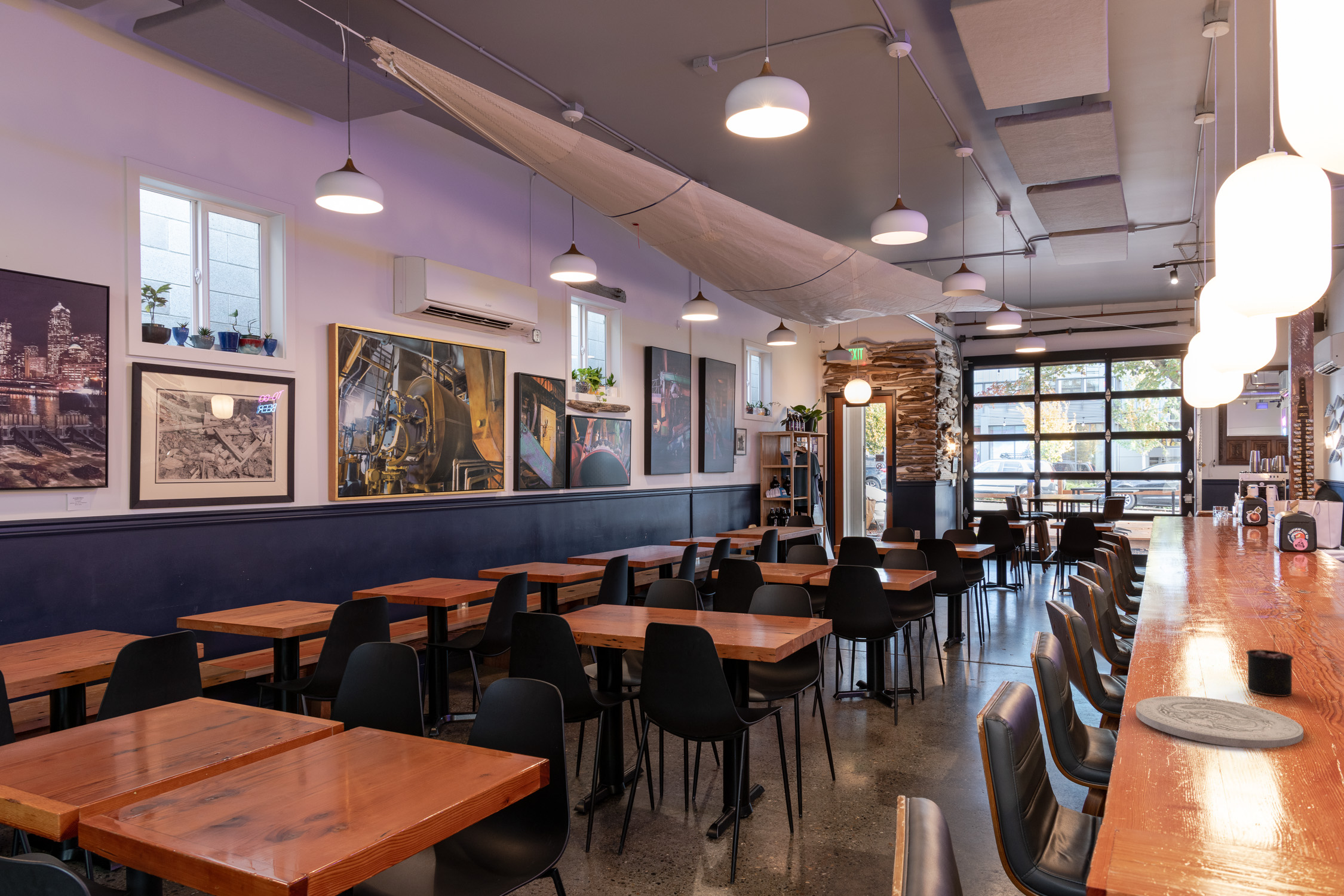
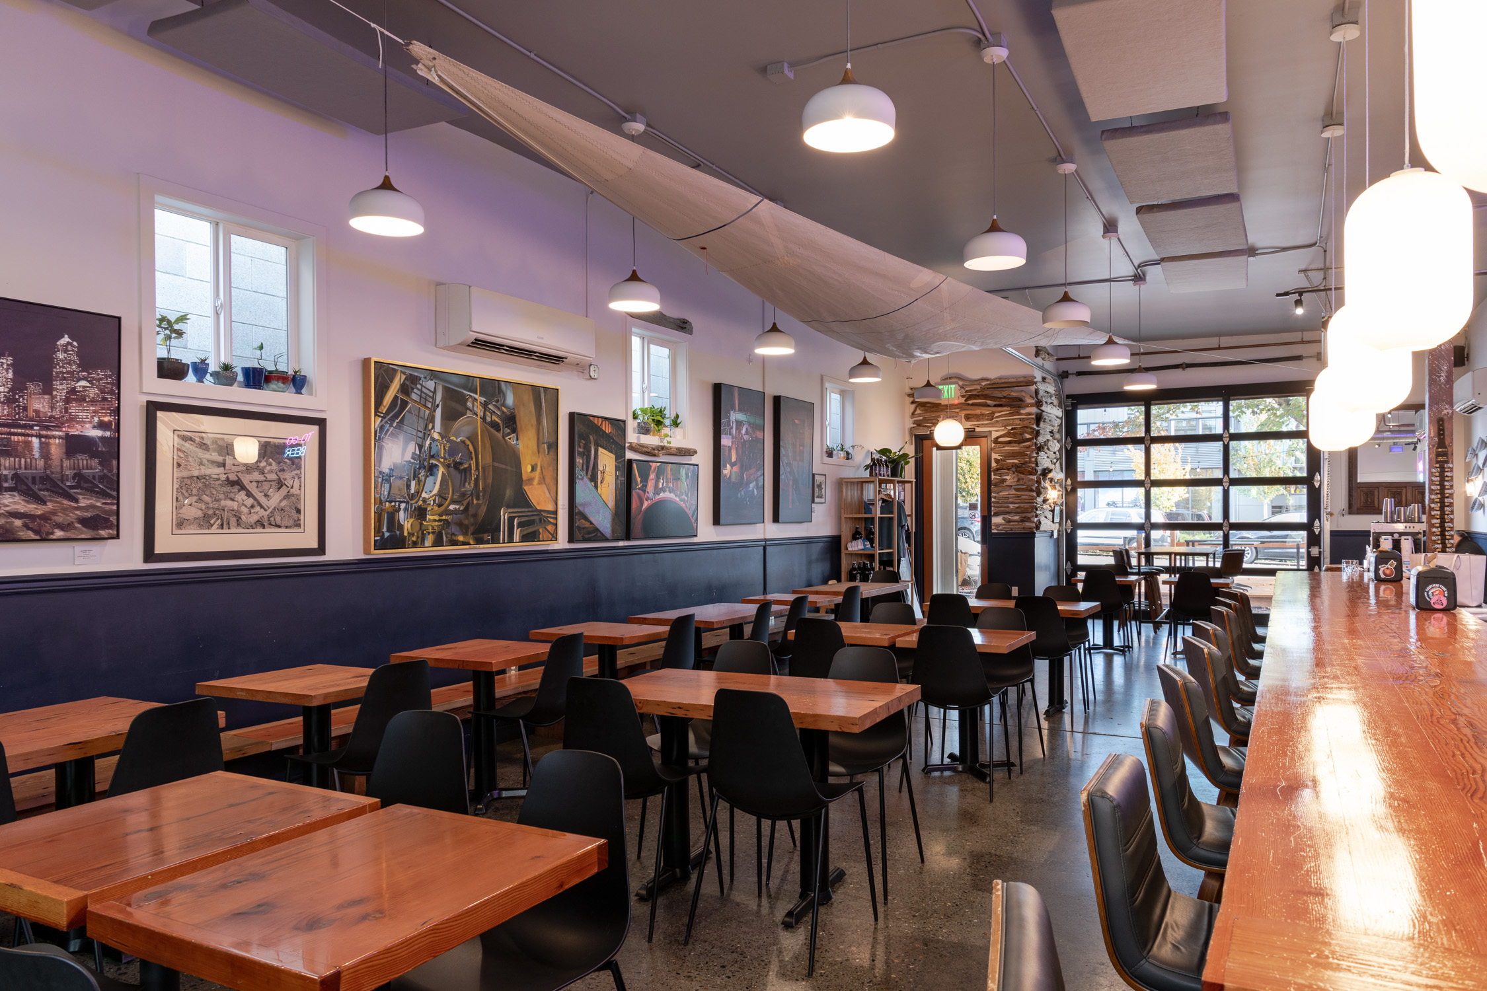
- plate [1136,695,1304,748]
- candle [1245,634,1294,697]
